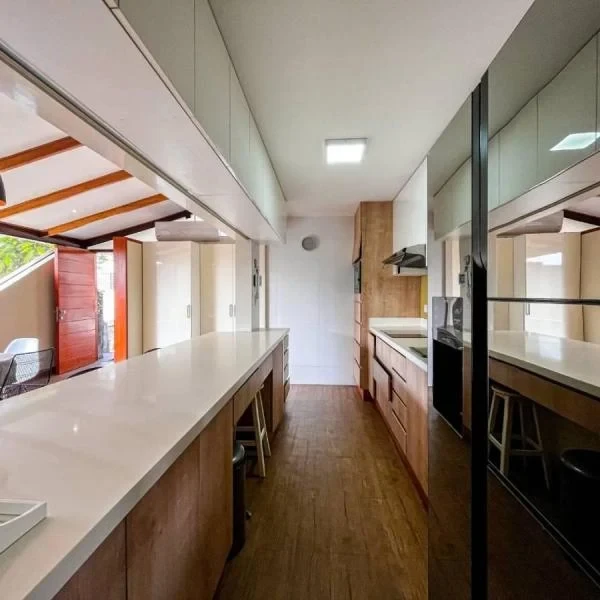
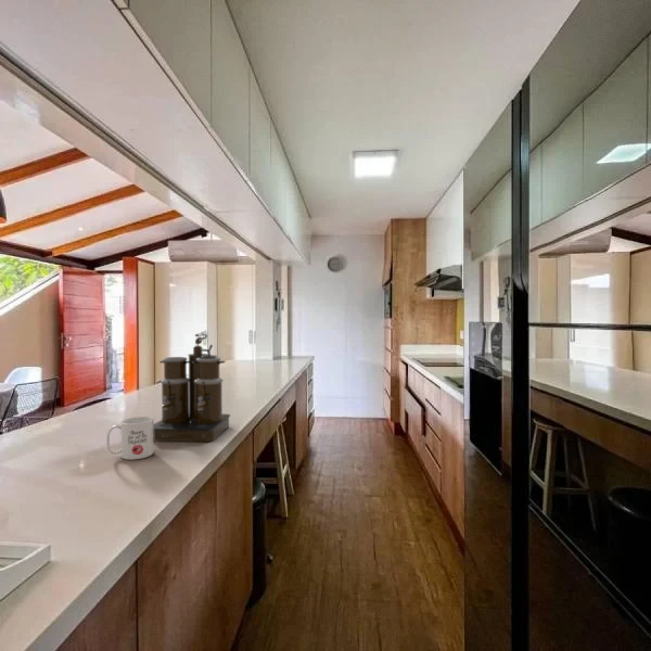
+ mug [105,416,155,461]
+ coffee maker [153,331,231,443]
